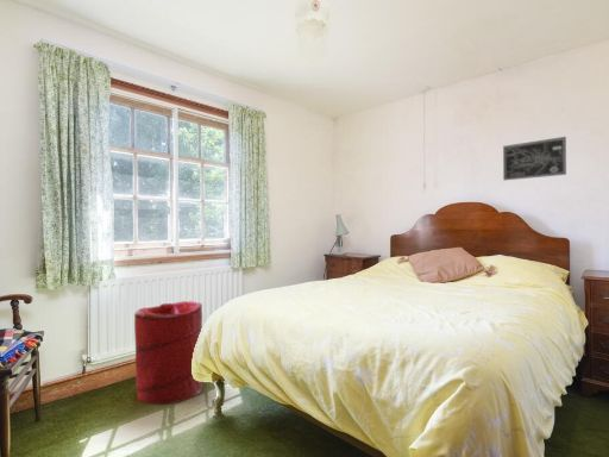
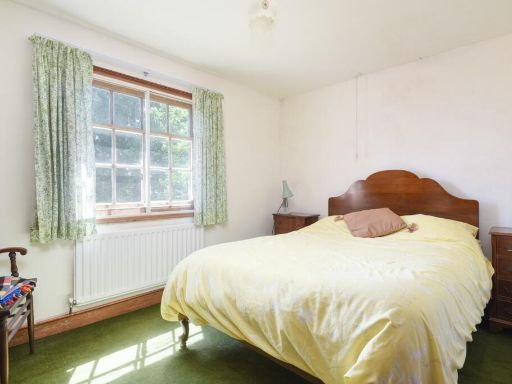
- wall art [502,136,567,181]
- laundry hamper [133,300,203,406]
